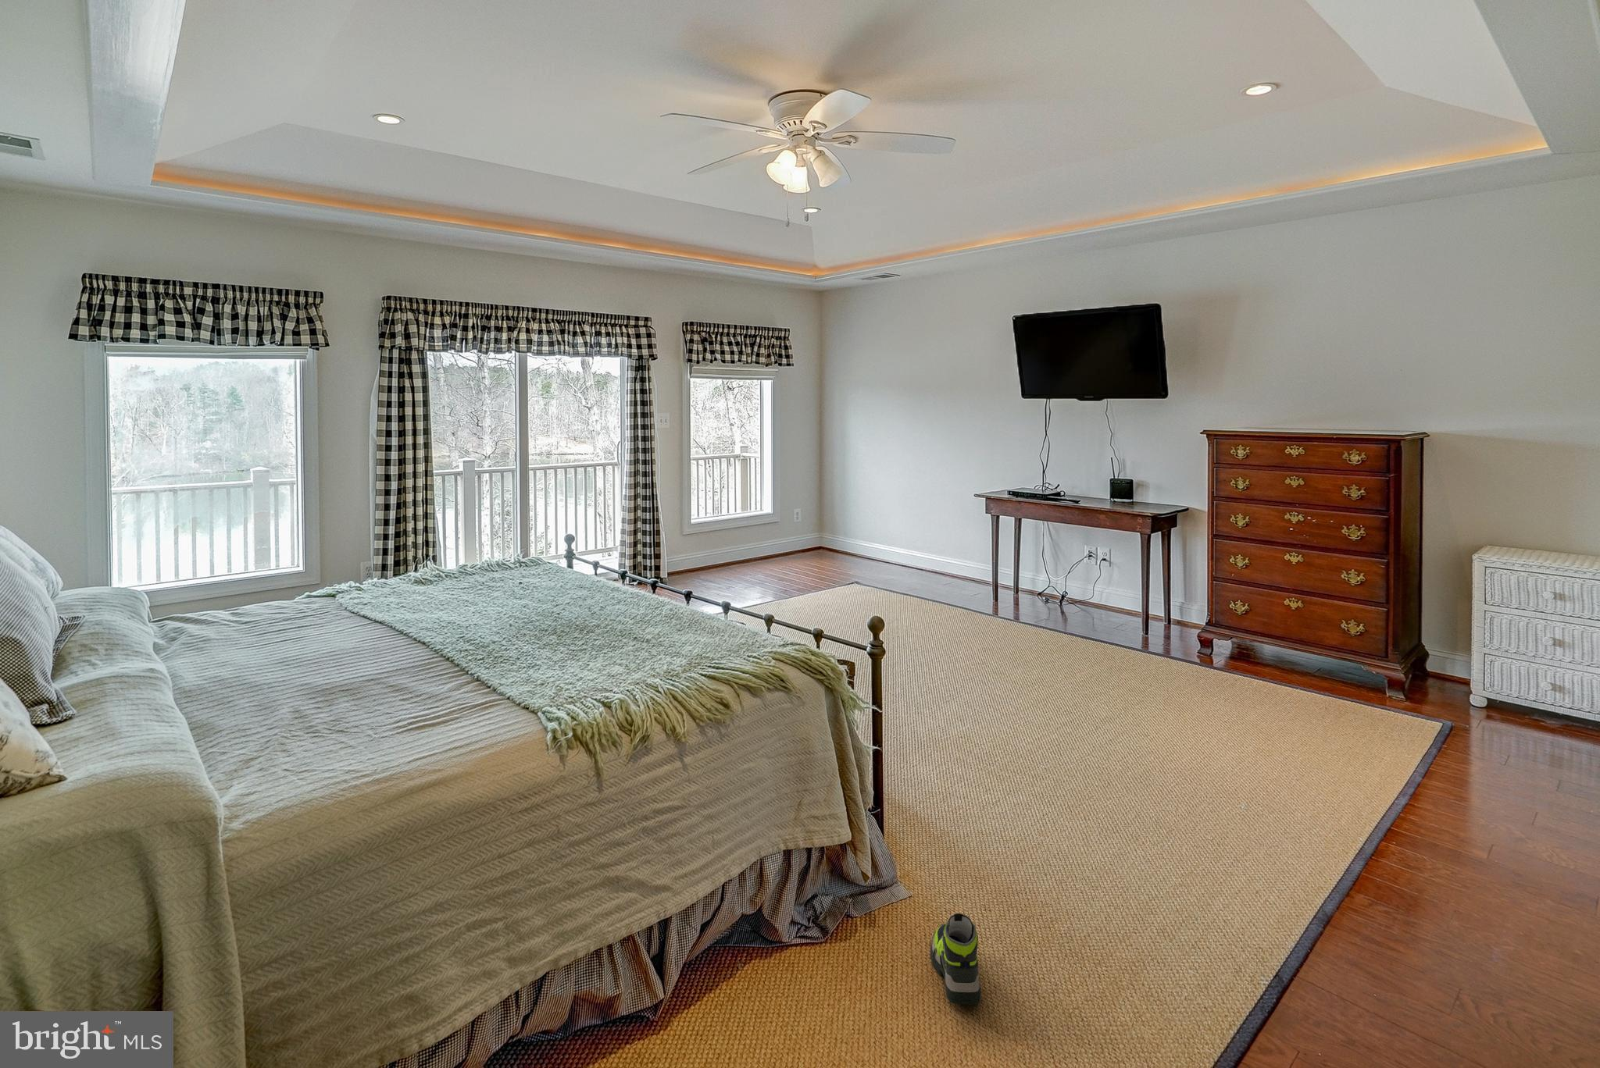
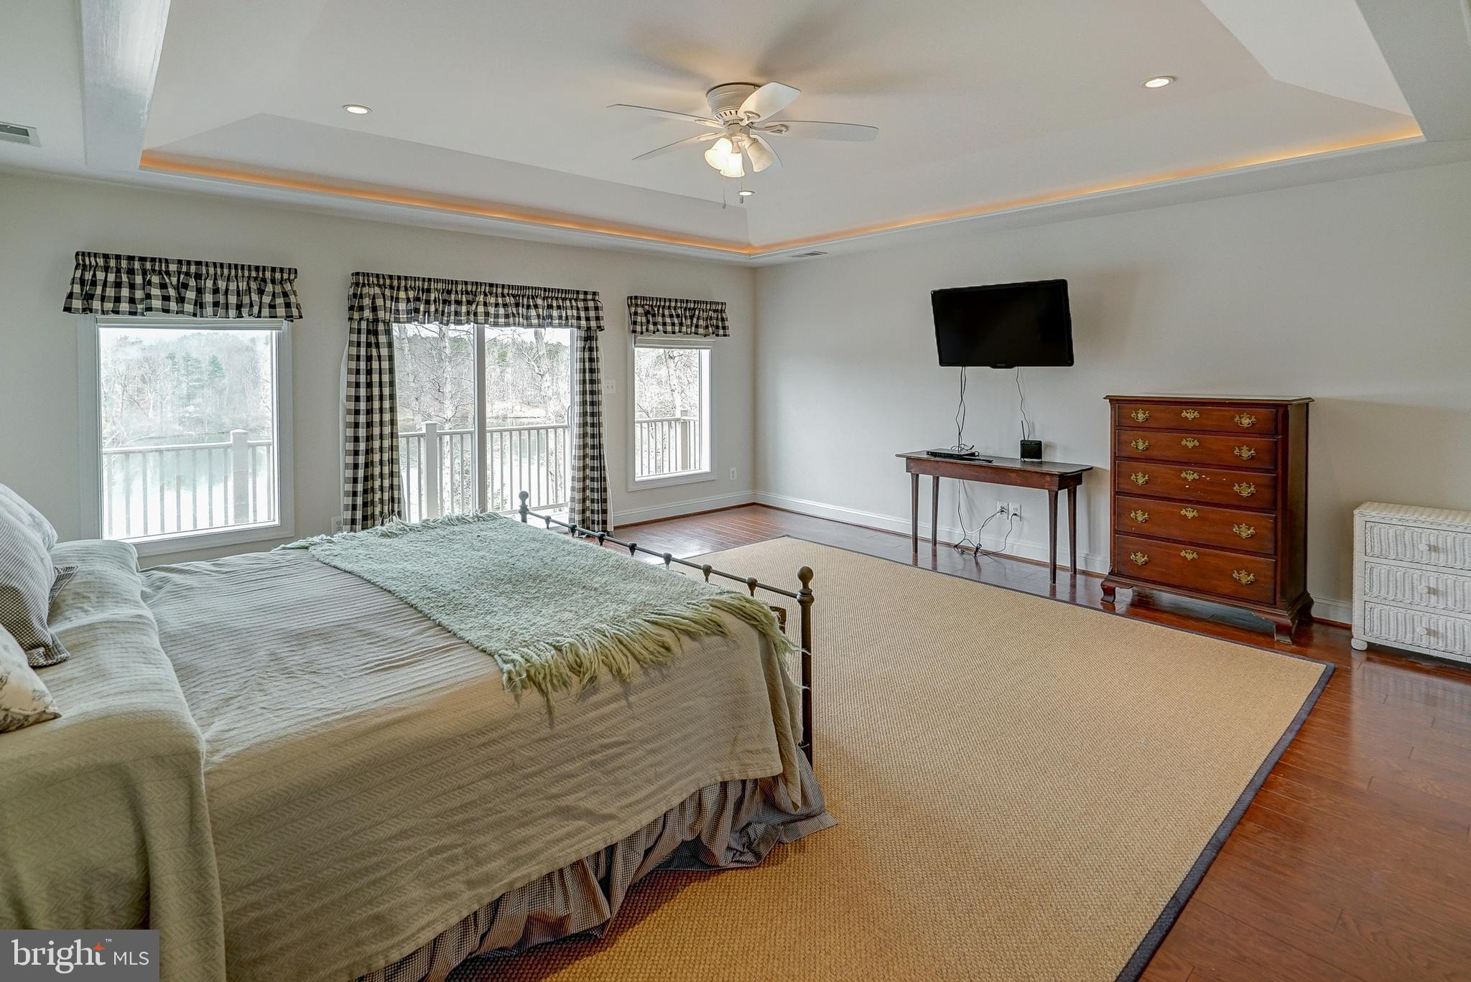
- shoe [930,913,981,1006]
